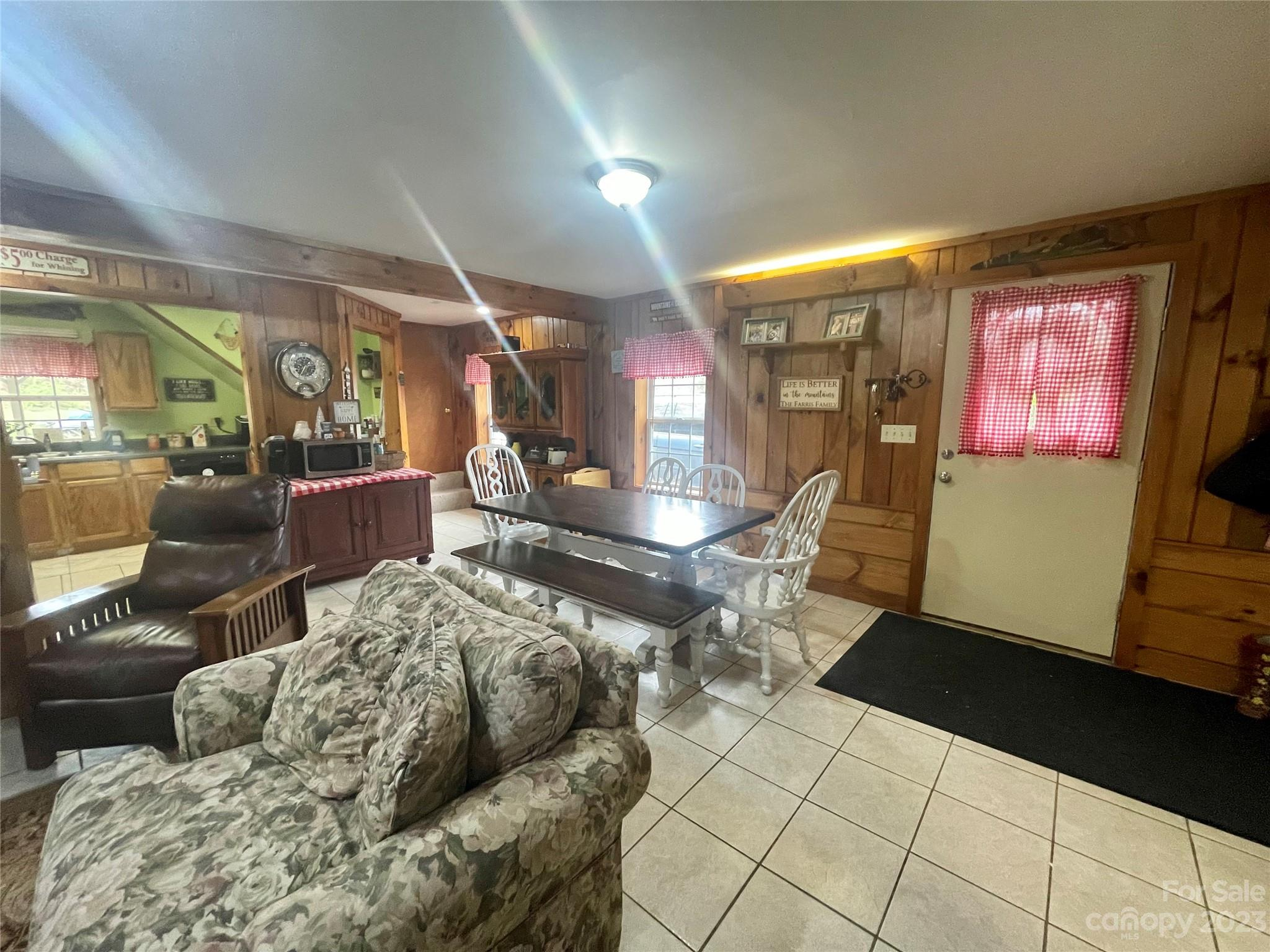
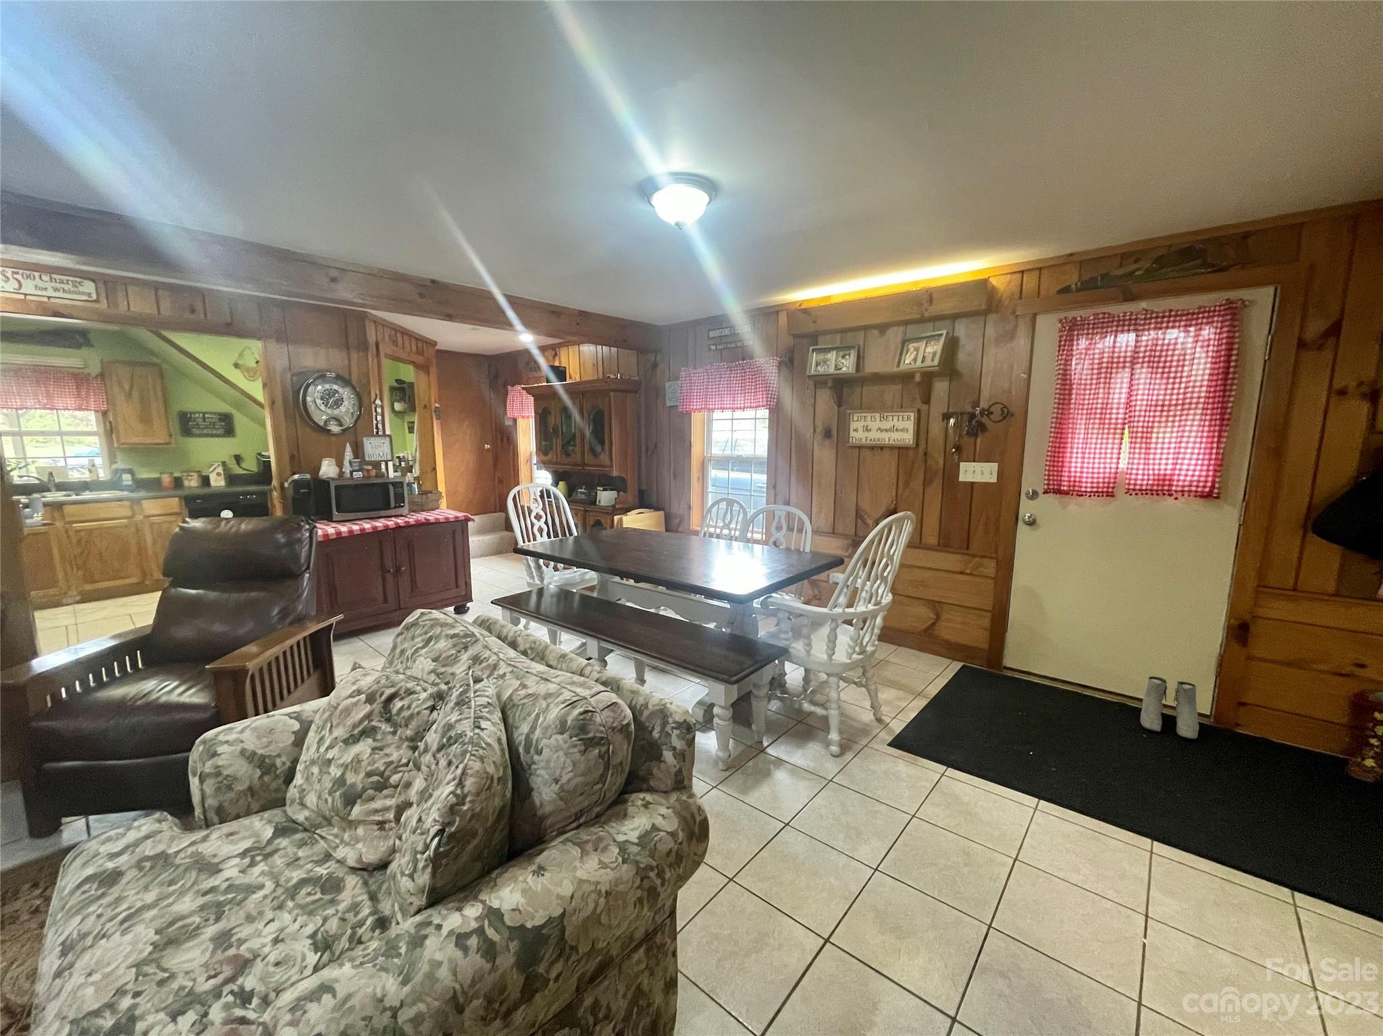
+ boots [1140,676,1199,740]
